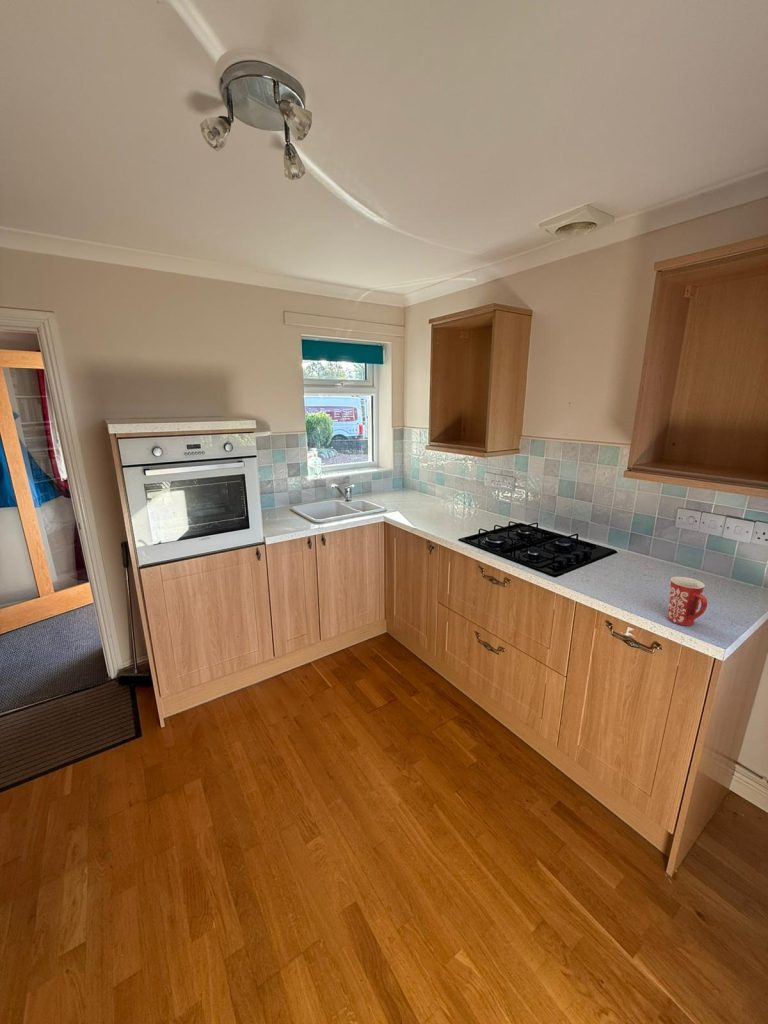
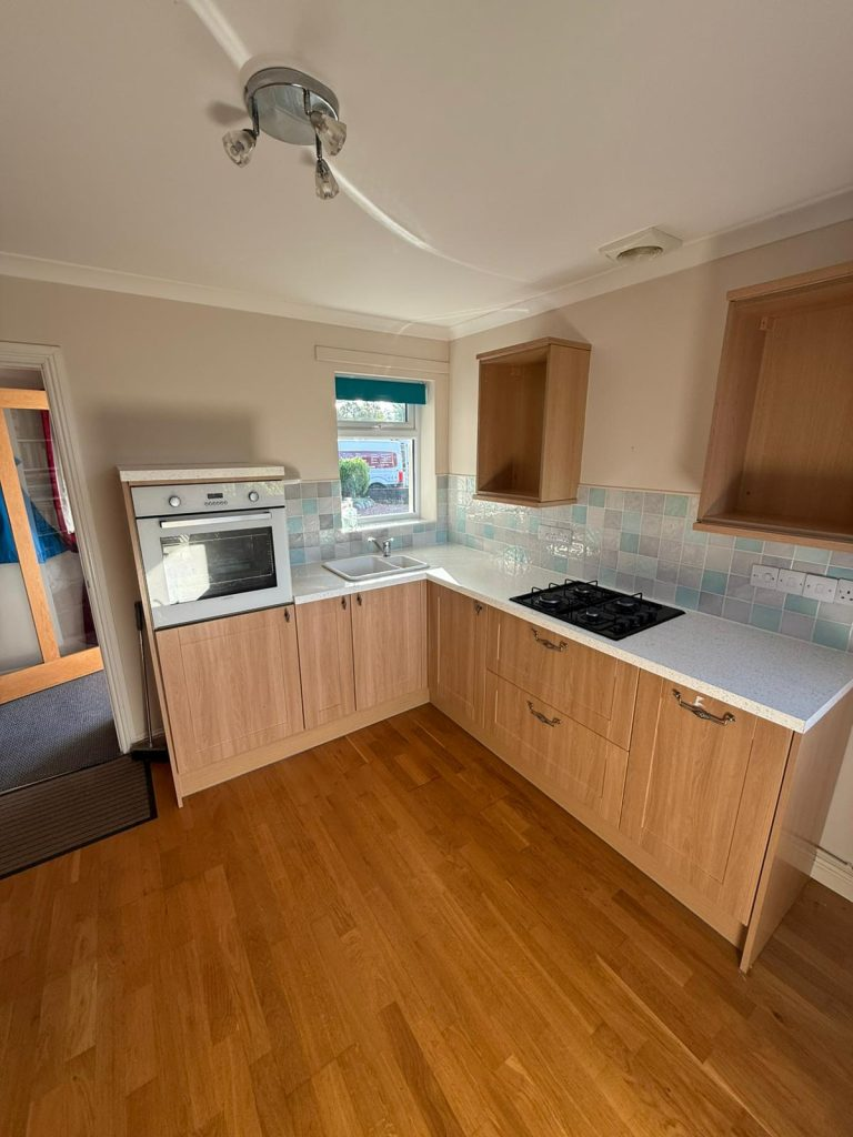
- mug [666,576,708,627]
